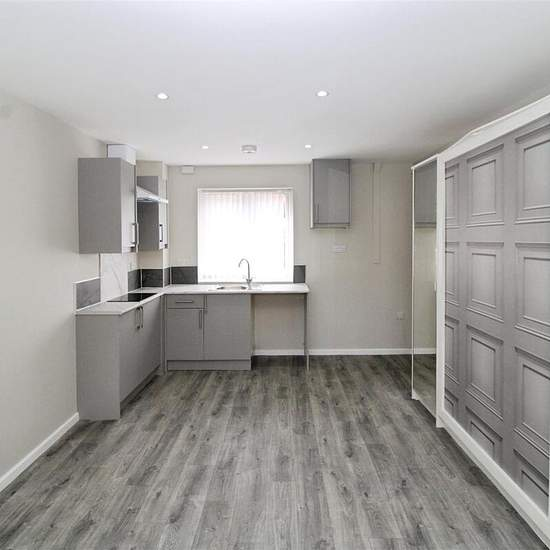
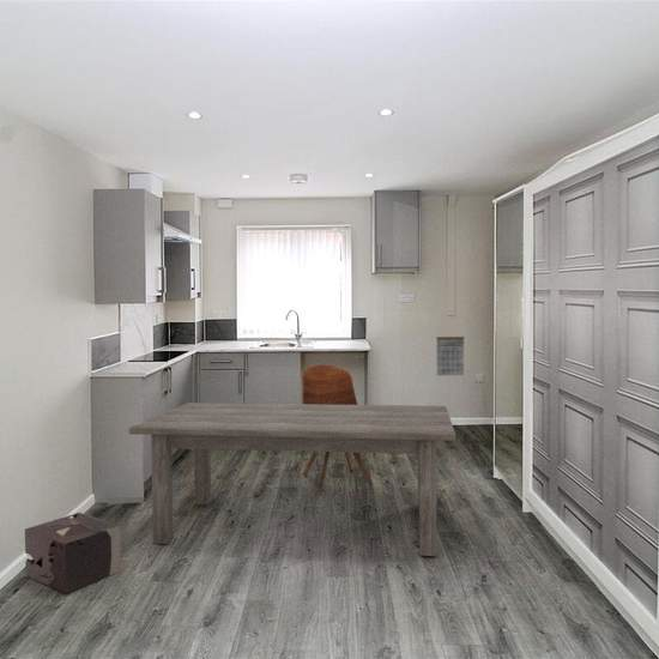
+ dining table [128,401,457,557]
+ cardboard box [24,512,122,594]
+ dining chair [301,364,374,490]
+ calendar [435,328,465,376]
